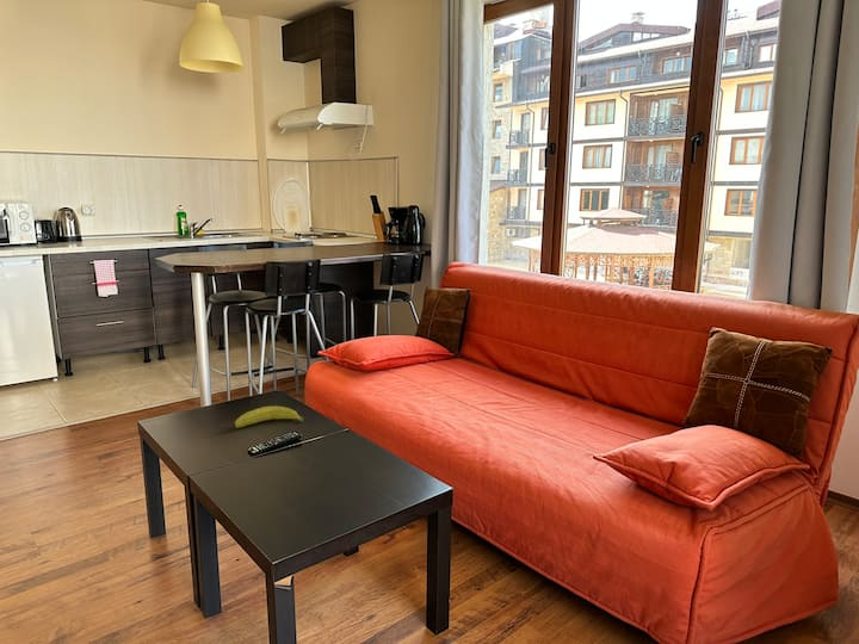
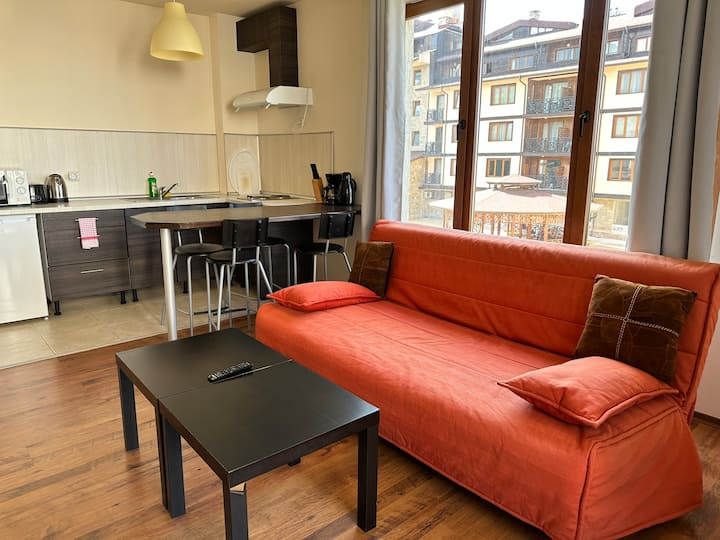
- fruit [234,405,304,429]
